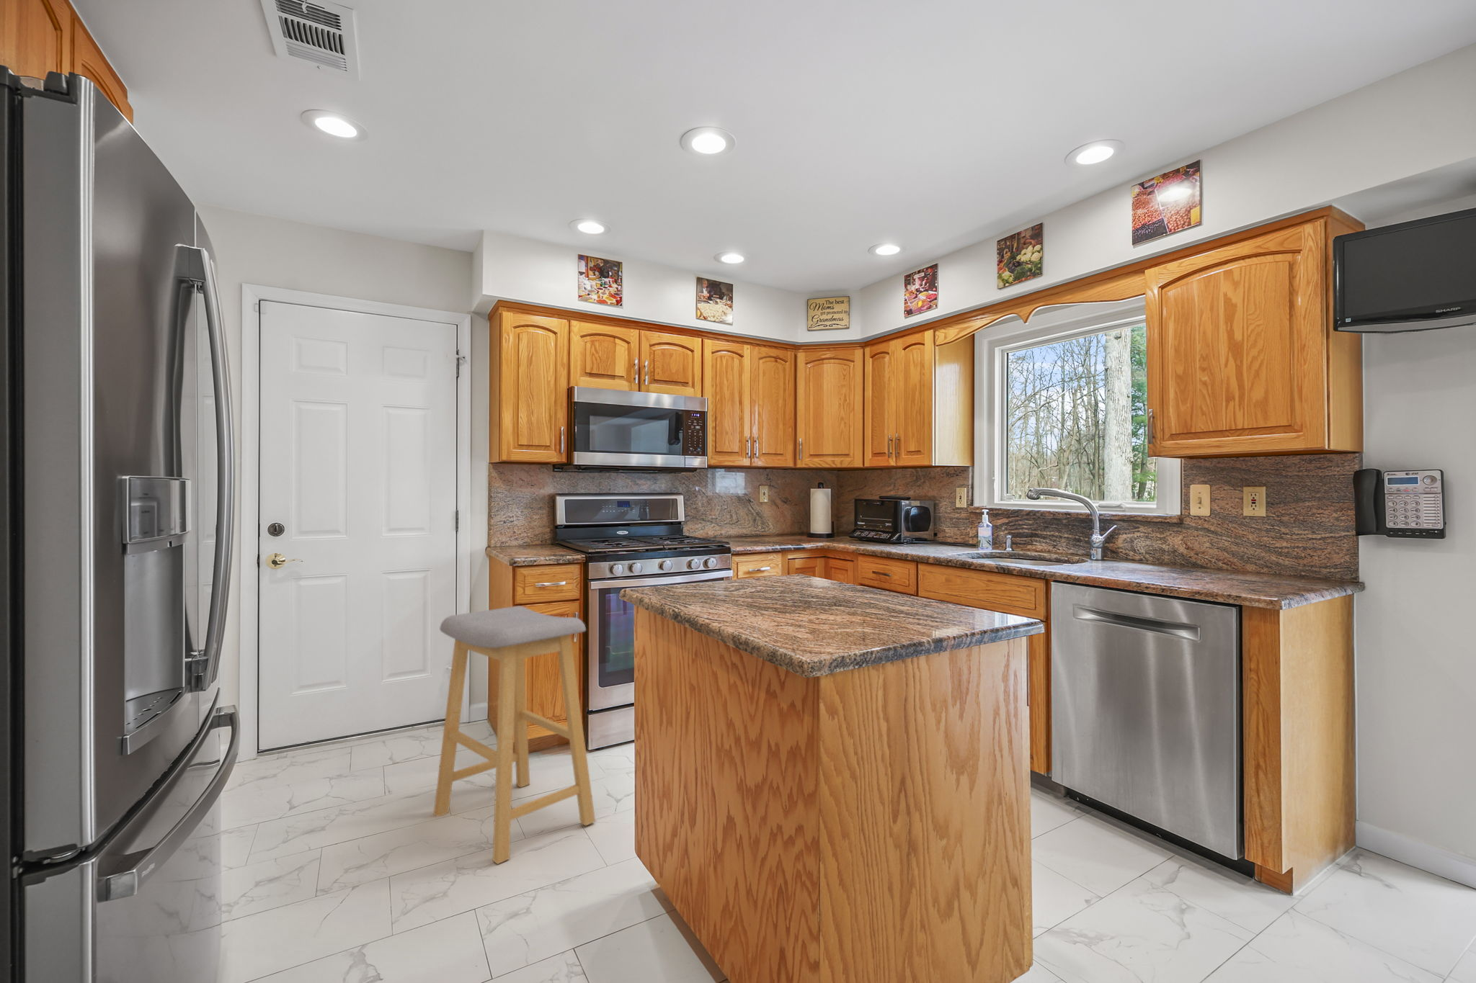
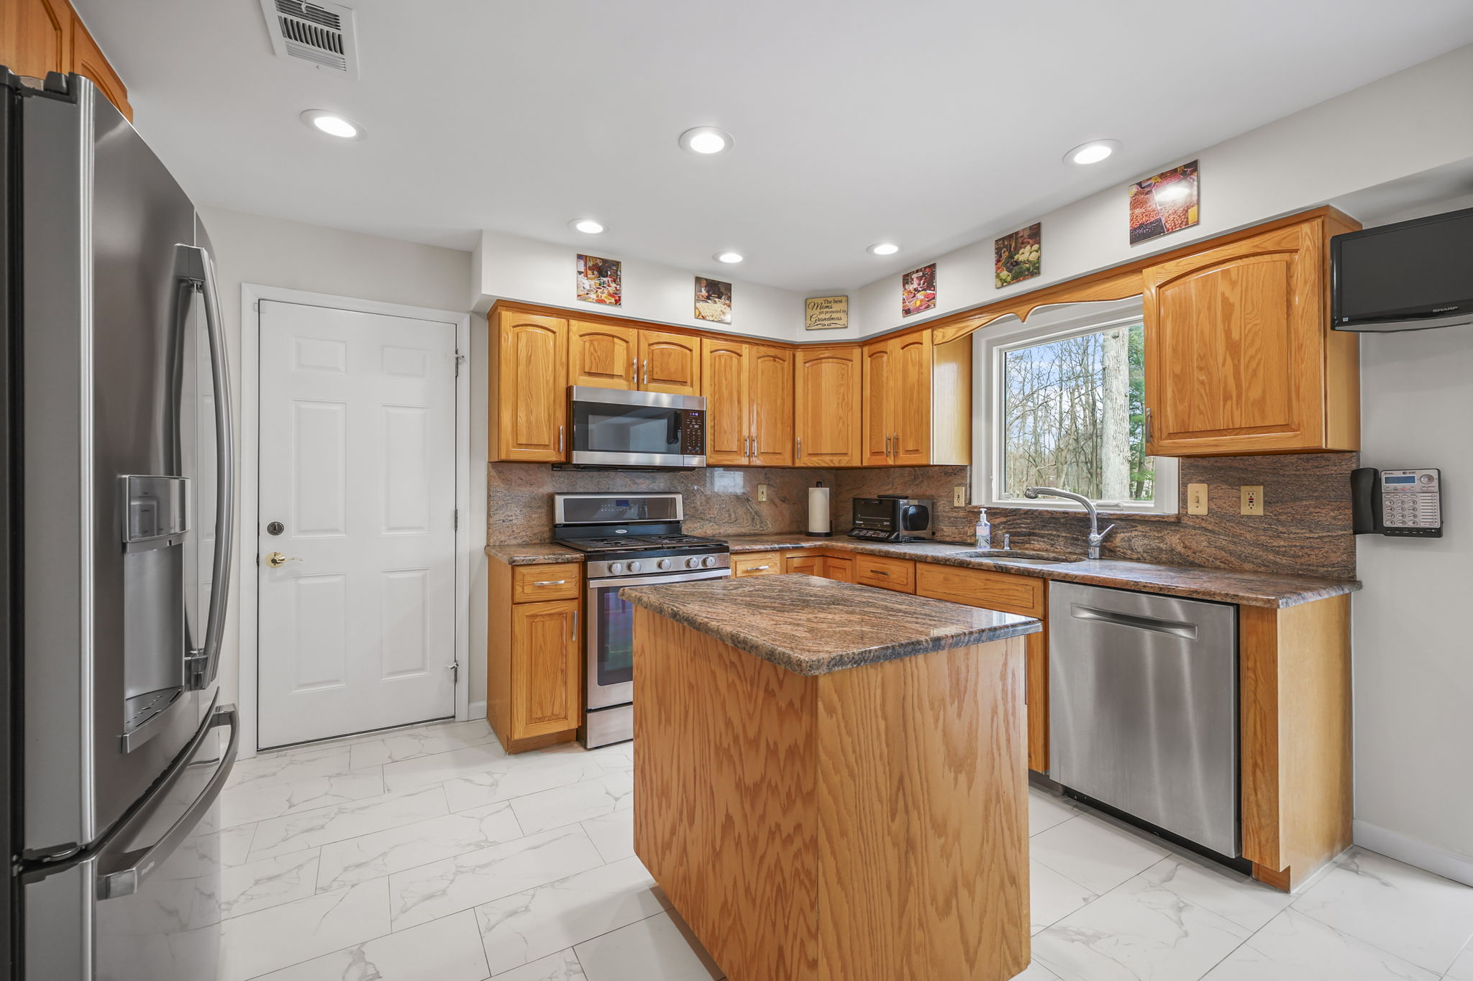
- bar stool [433,606,596,865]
